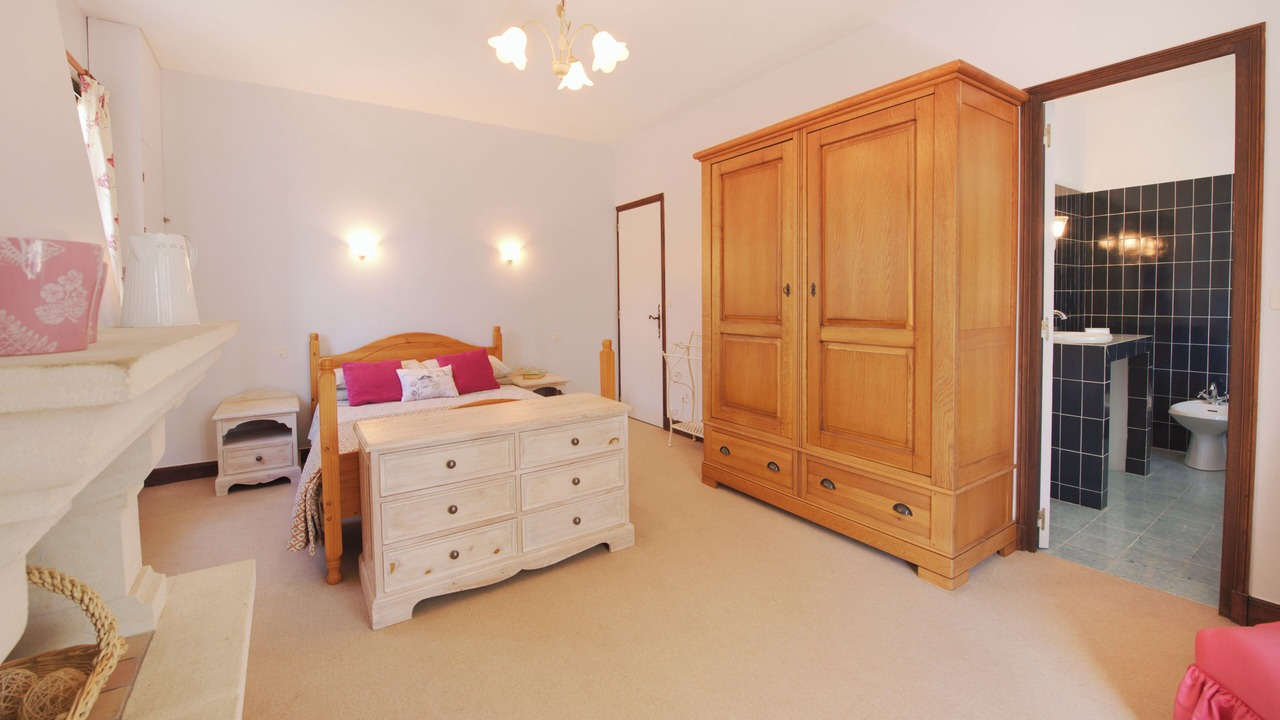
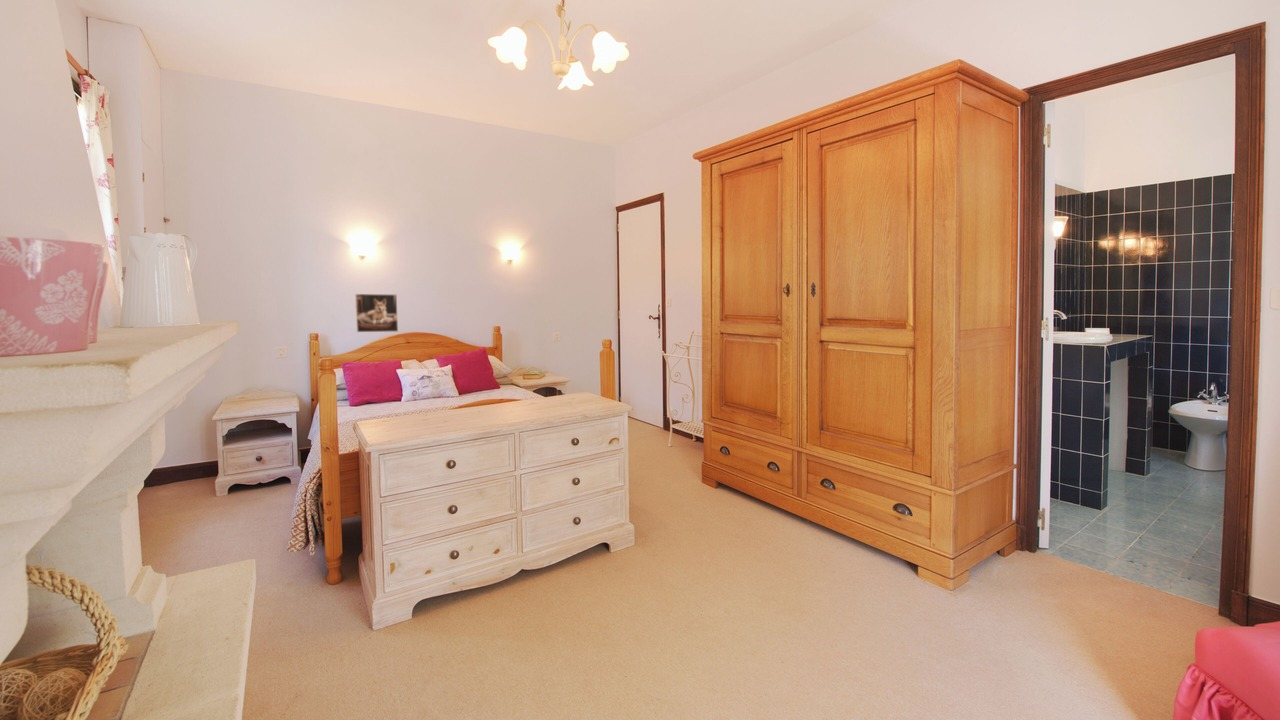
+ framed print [354,293,399,333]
